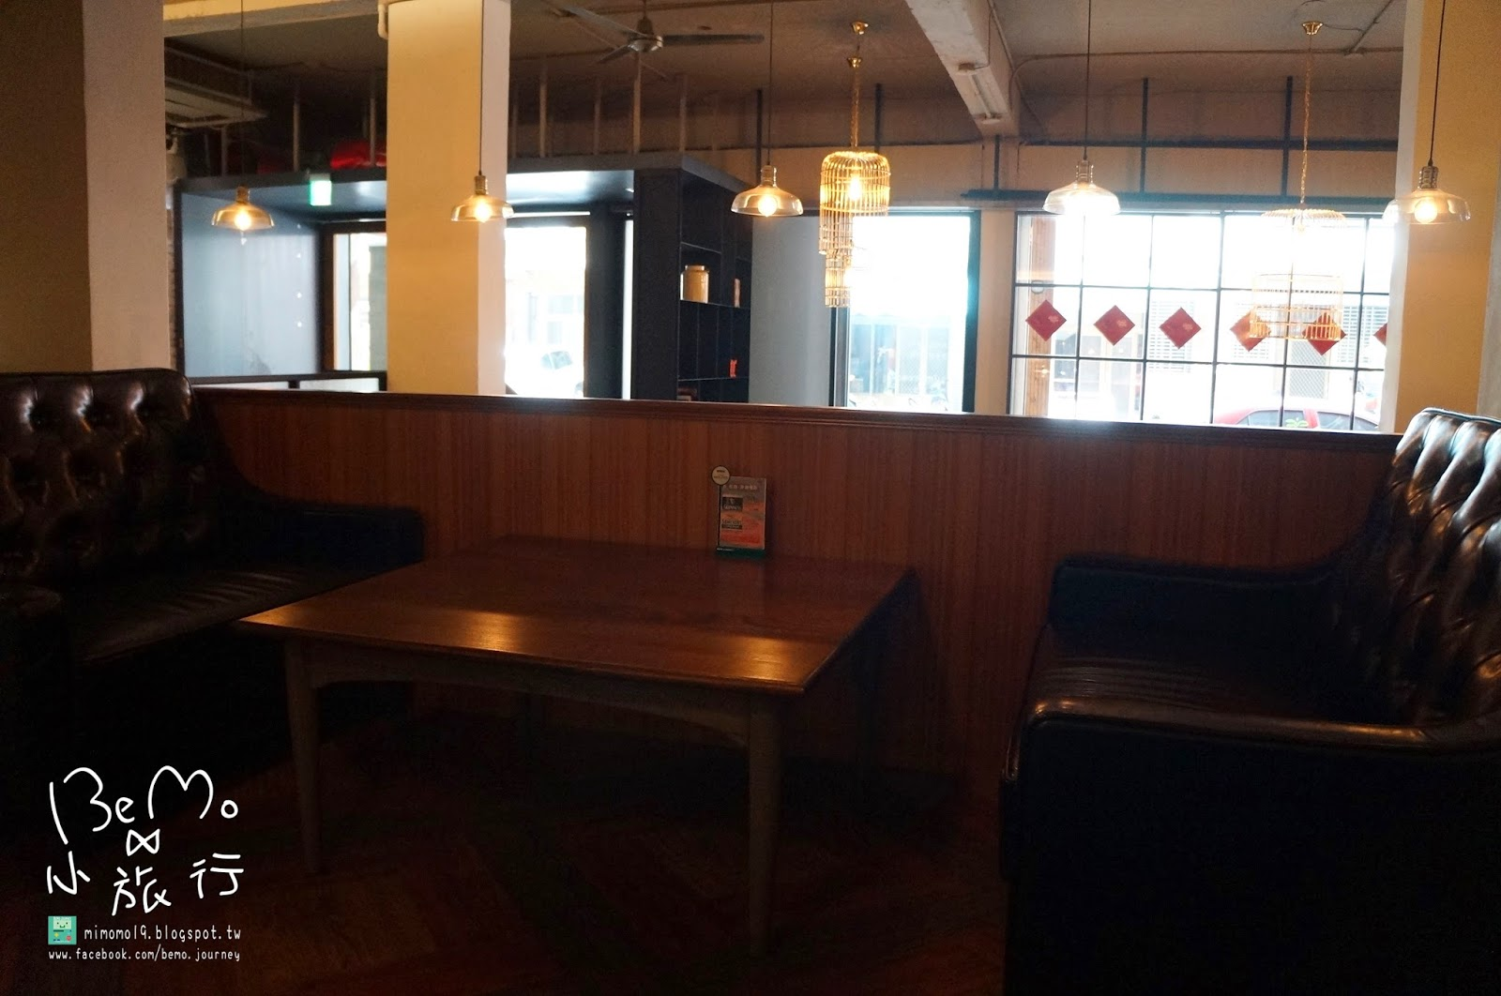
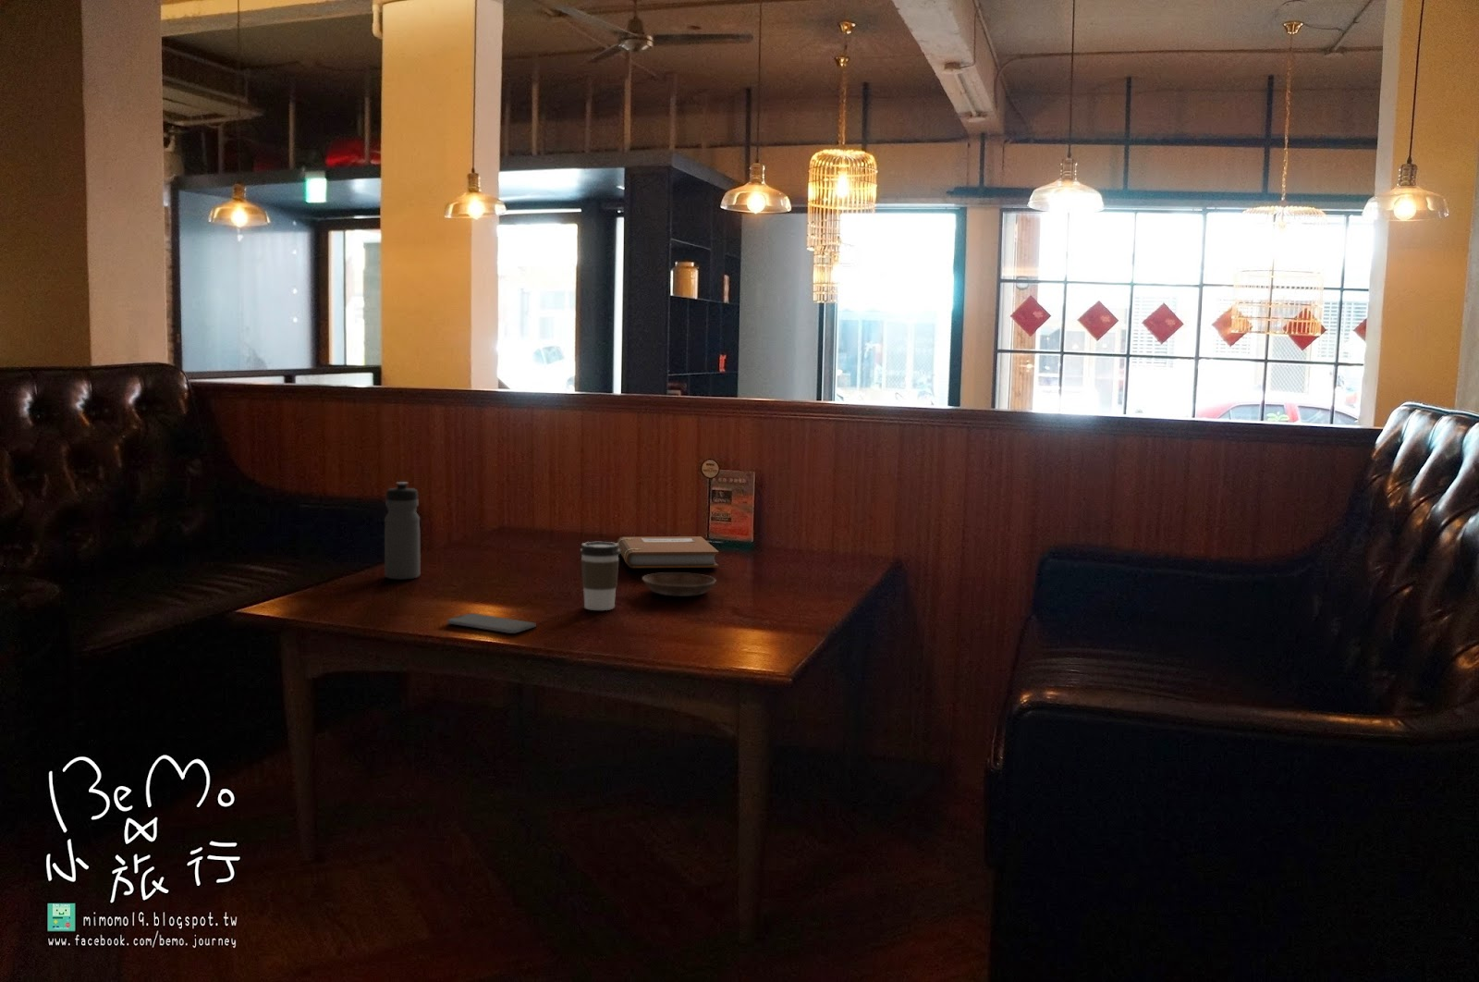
+ water bottle [383,481,421,581]
+ smartphone [446,613,537,635]
+ notebook [617,535,720,569]
+ saucer [642,571,718,597]
+ coffee cup [578,541,620,612]
